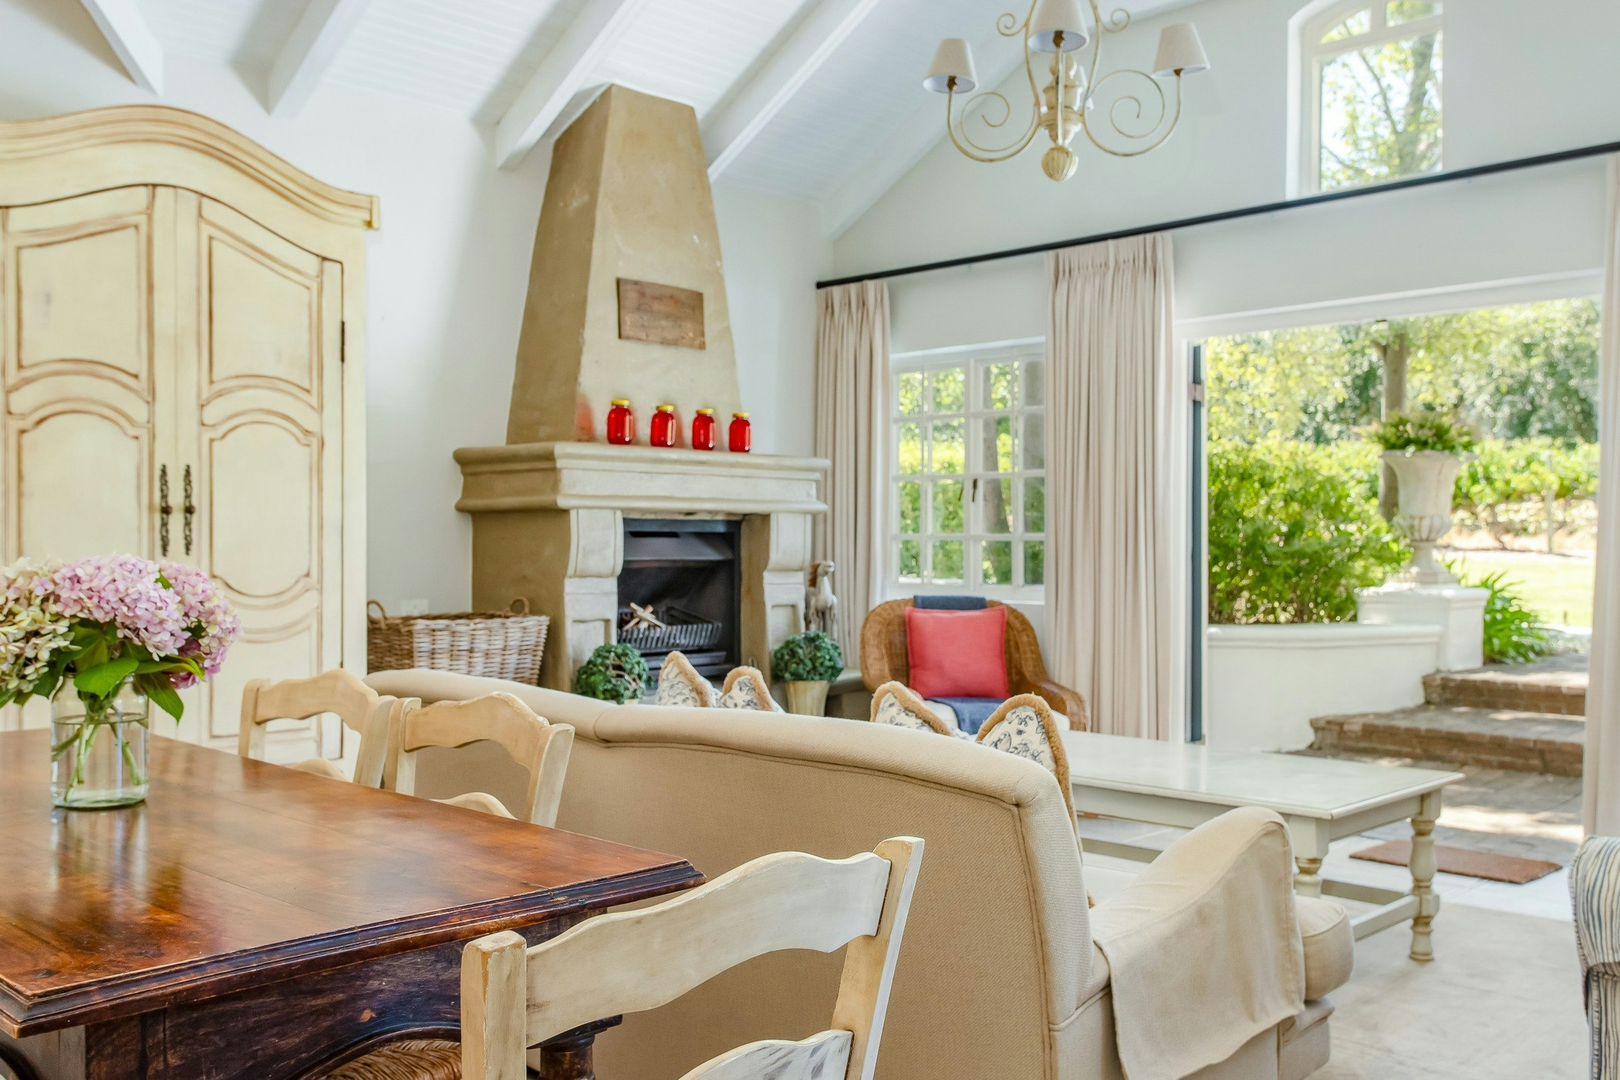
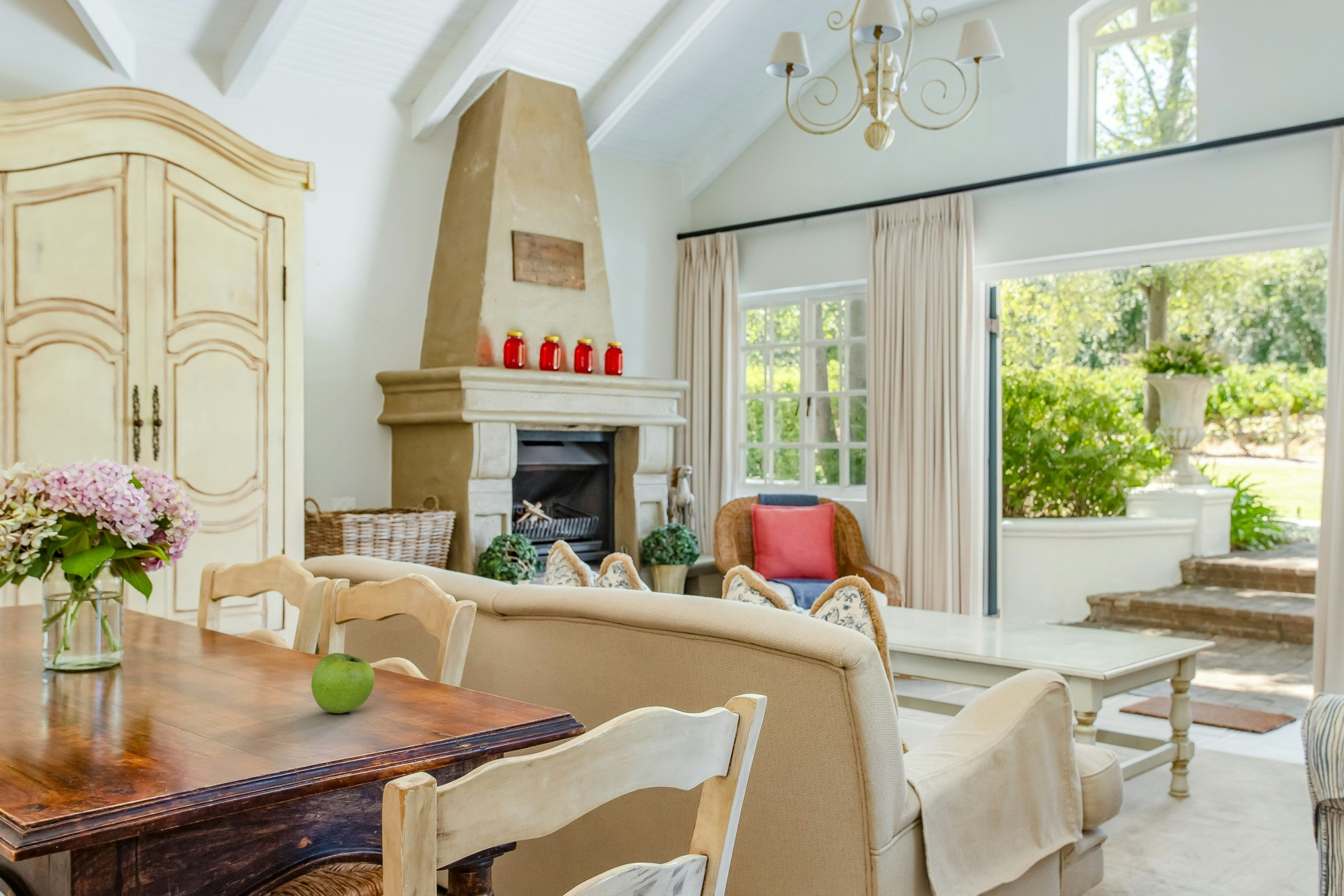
+ fruit [311,652,375,714]
